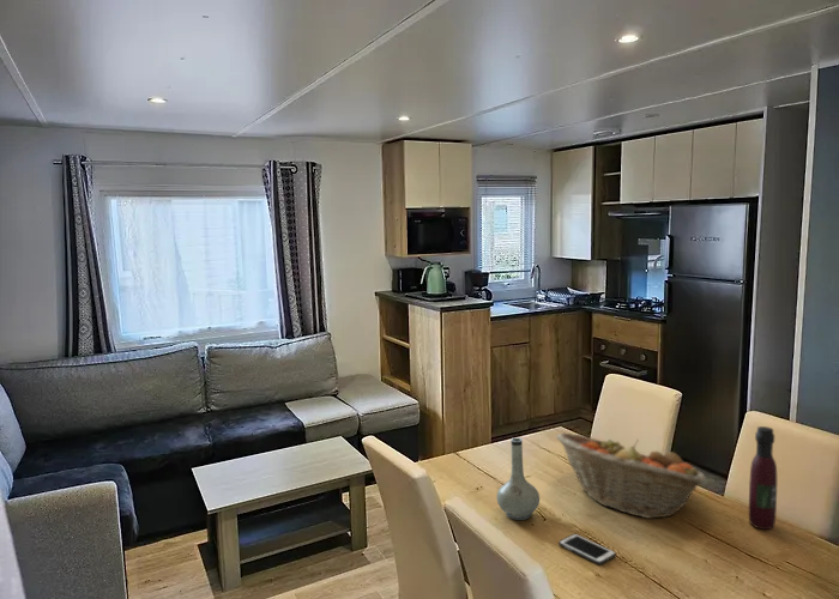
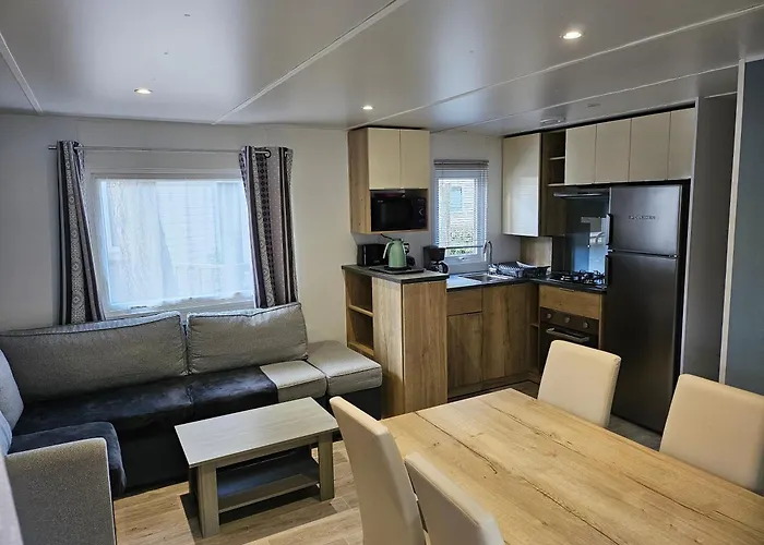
- cell phone [557,533,617,565]
- vase [496,436,541,521]
- fruit basket [555,431,707,520]
- wine bottle [748,425,778,531]
